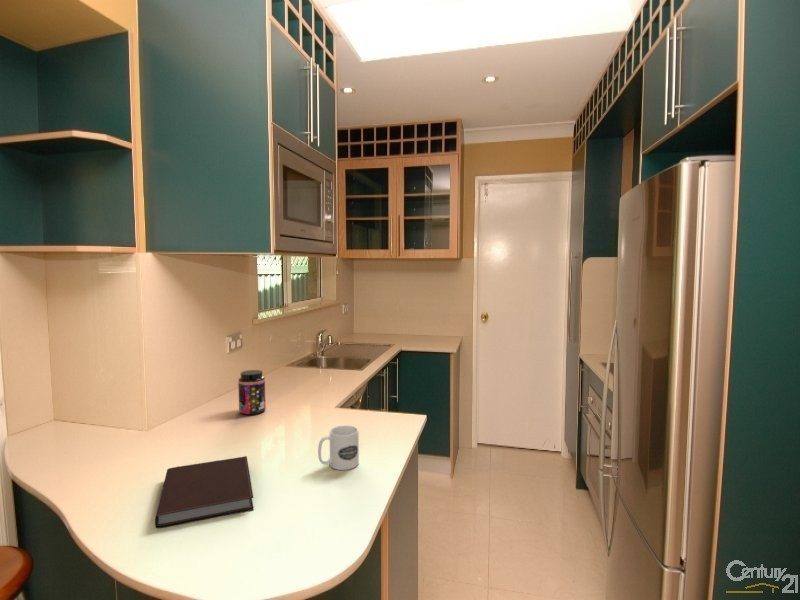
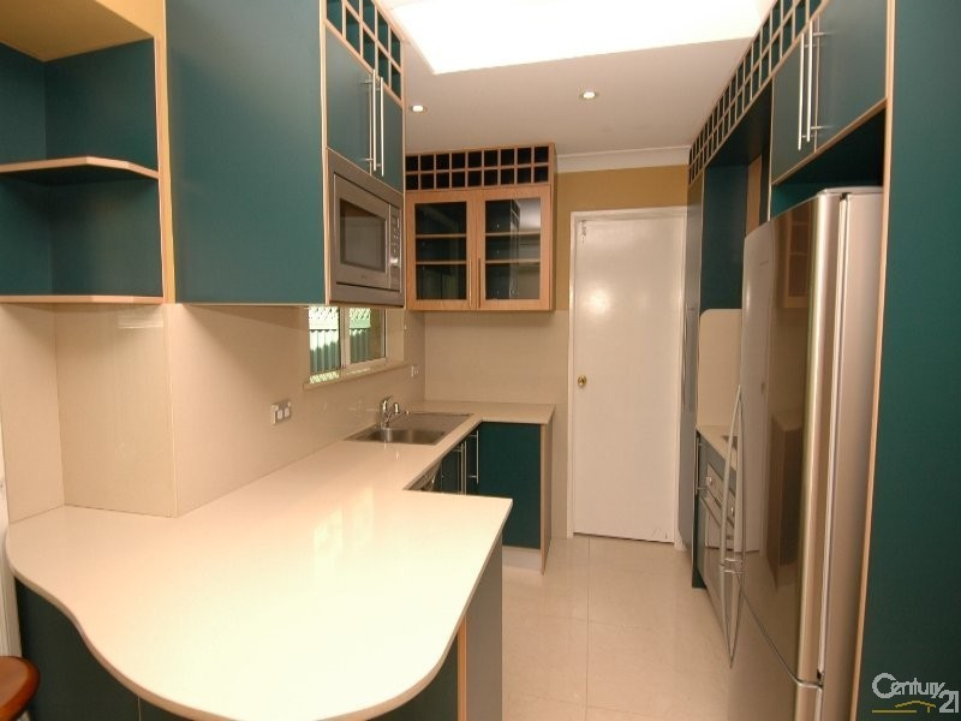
- mug [317,424,360,471]
- jar [237,369,267,416]
- notebook [154,455,255,529]
